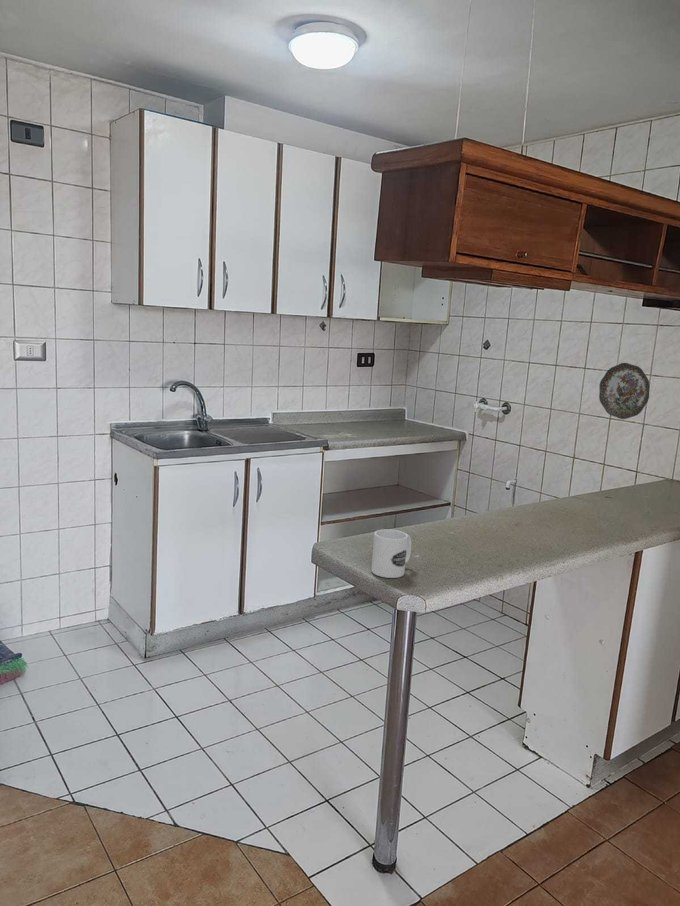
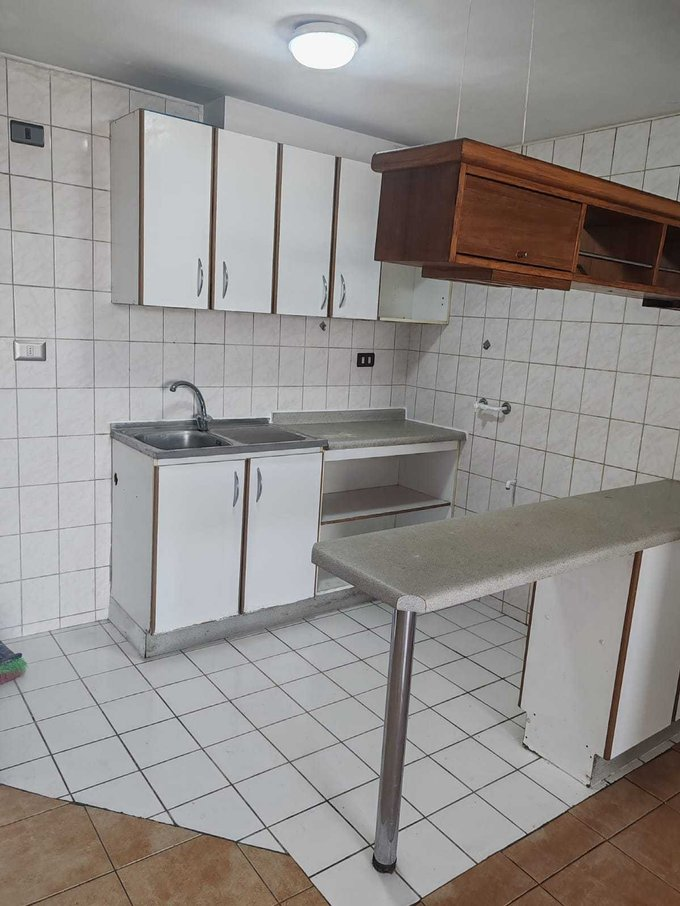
- mug [370,528,412,579]
- decorative plate [598,362,651,420]
